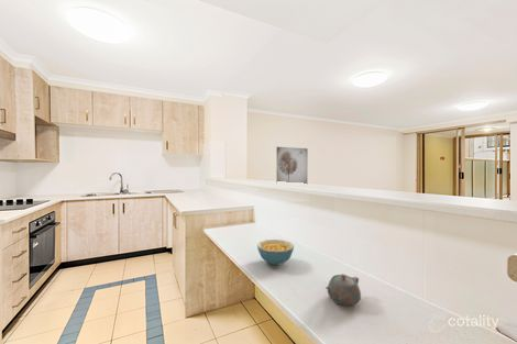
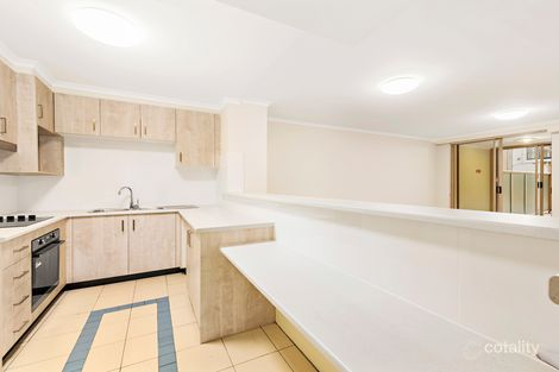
- teapot [324,273,362,307]
- cereal bowl [256,238,295,266]
- wall art [276,146,309,185]
